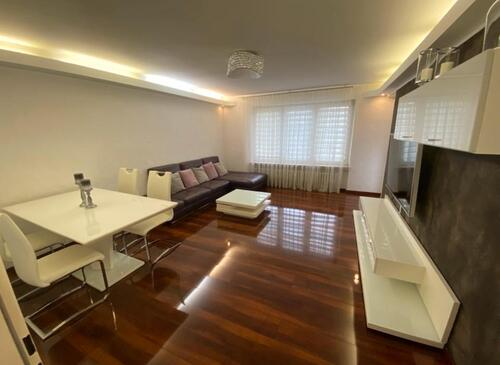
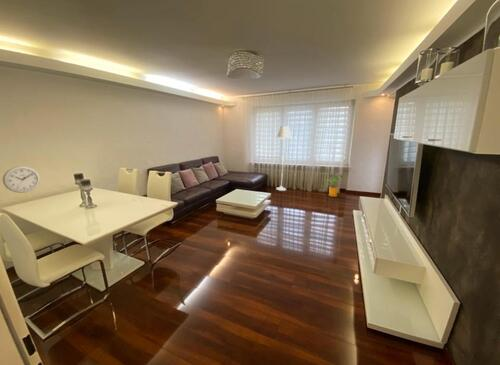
+ floor lamp [275,125,293,192]
+ wall clock [2,165,41,194]
+ house plant [325,173,344,198]
